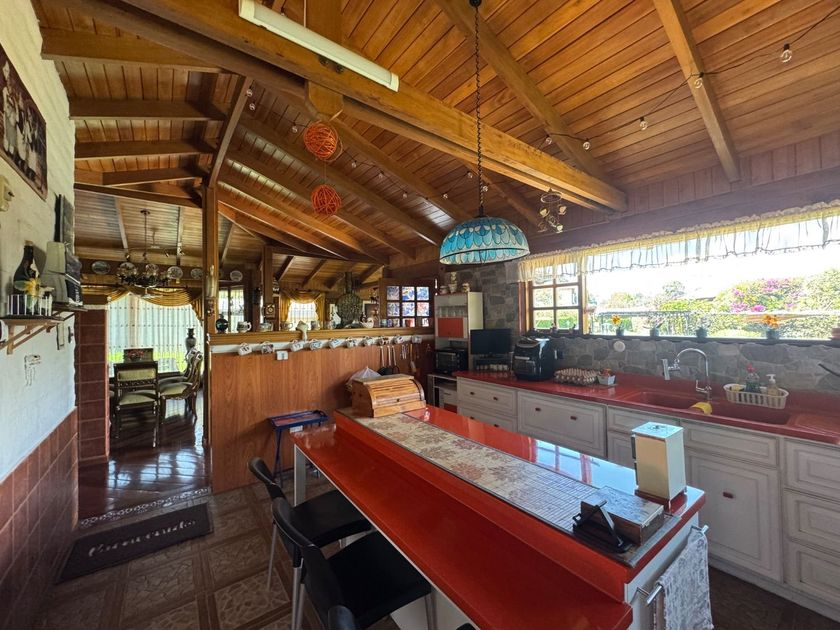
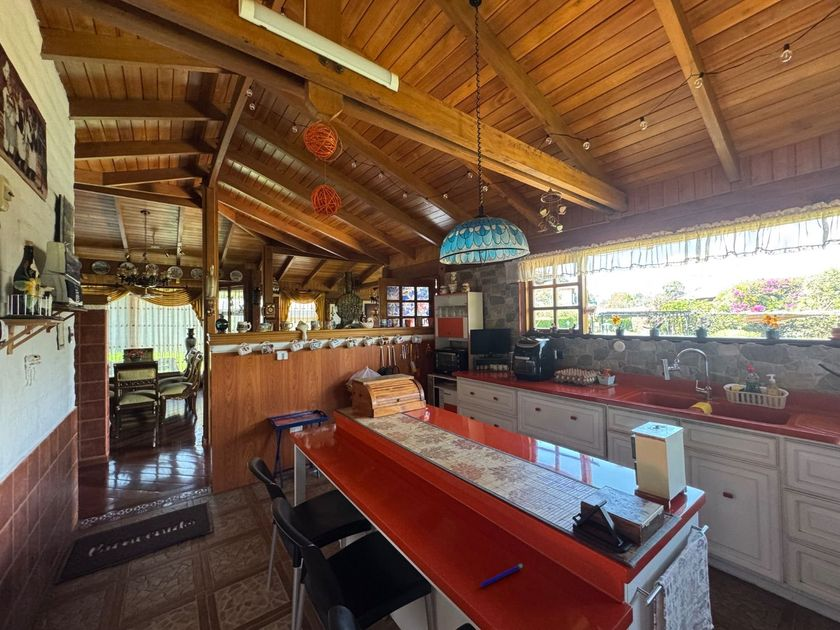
+ pen [479,563,524,588]
